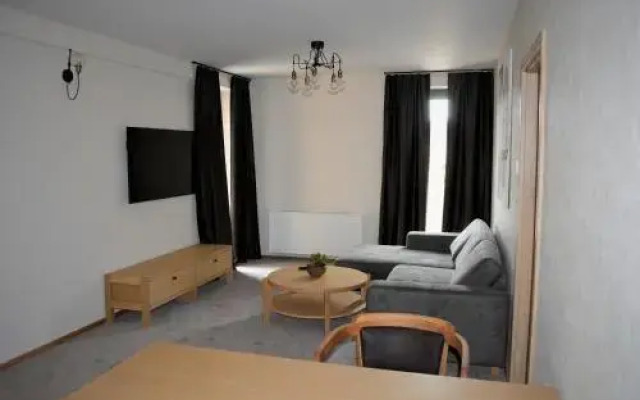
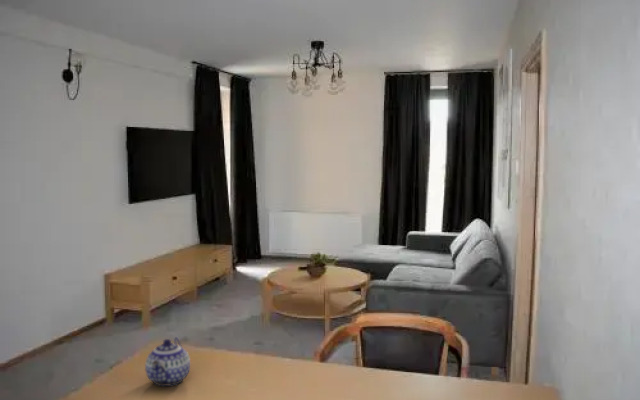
+ teapot [144,336,191,387]
